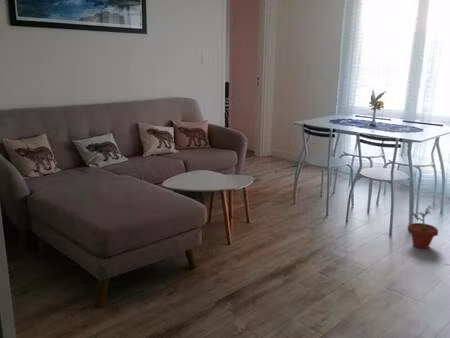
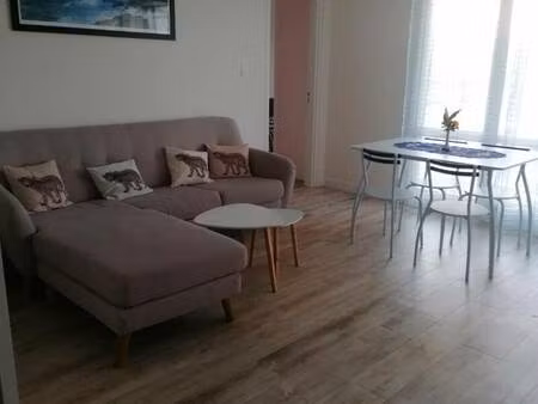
- potted plant [407,203,439,249]
